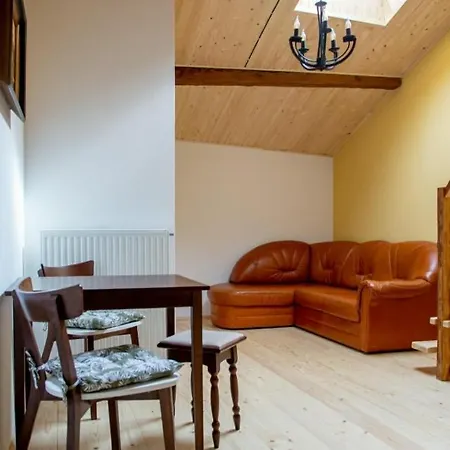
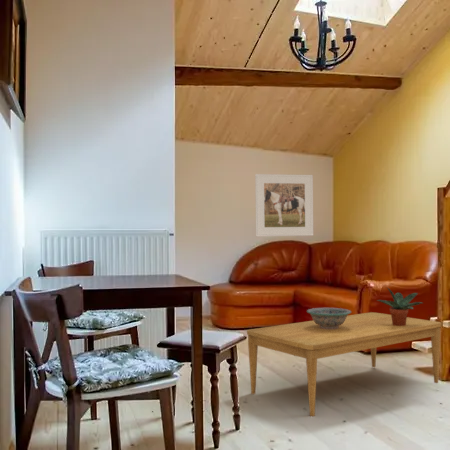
+ decorative bowl [306,307,352,329]
+ coffee table [246,311,442,417]
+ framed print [254,173,314,237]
+ potted plant [375,287,423,326]
